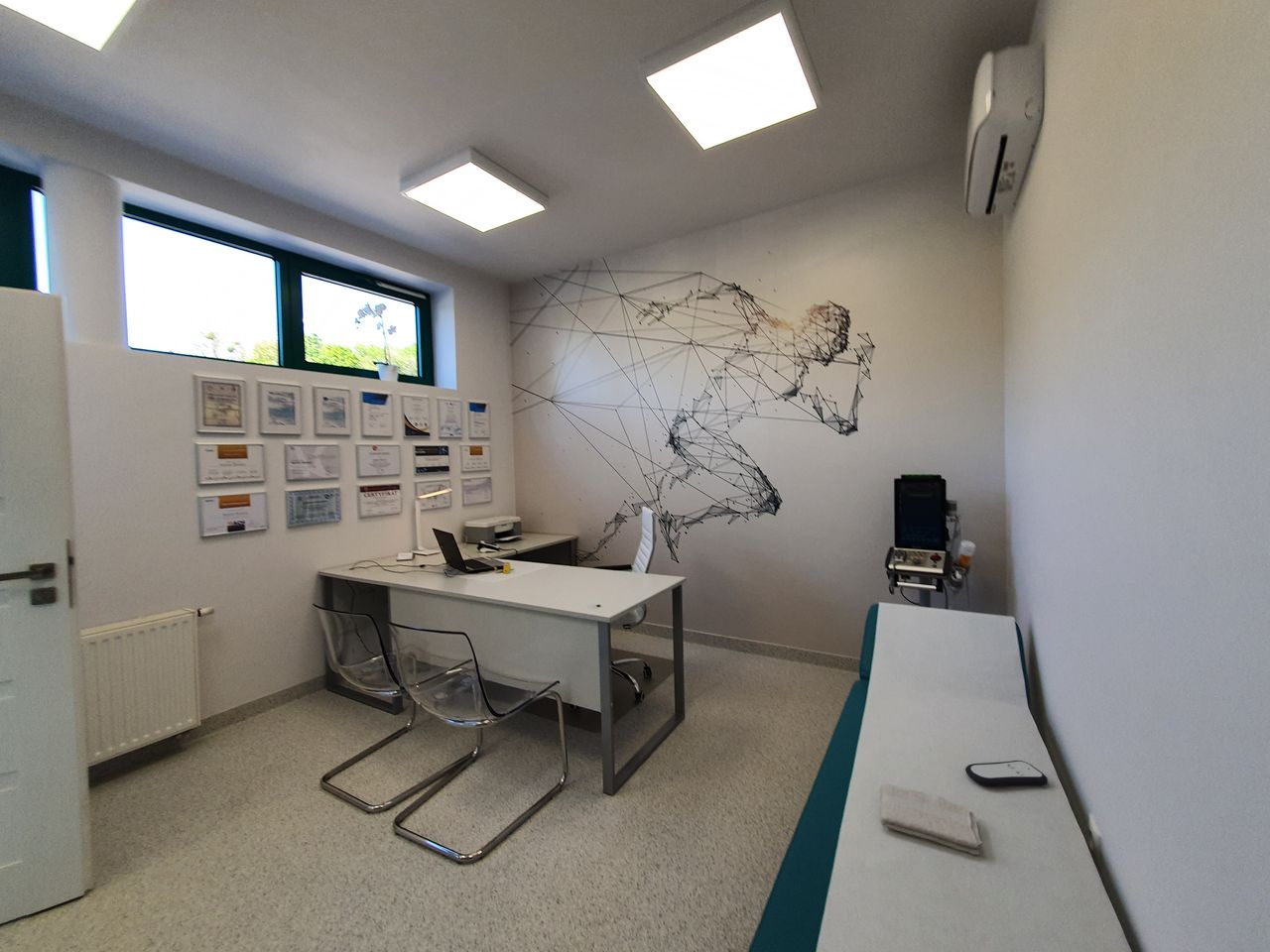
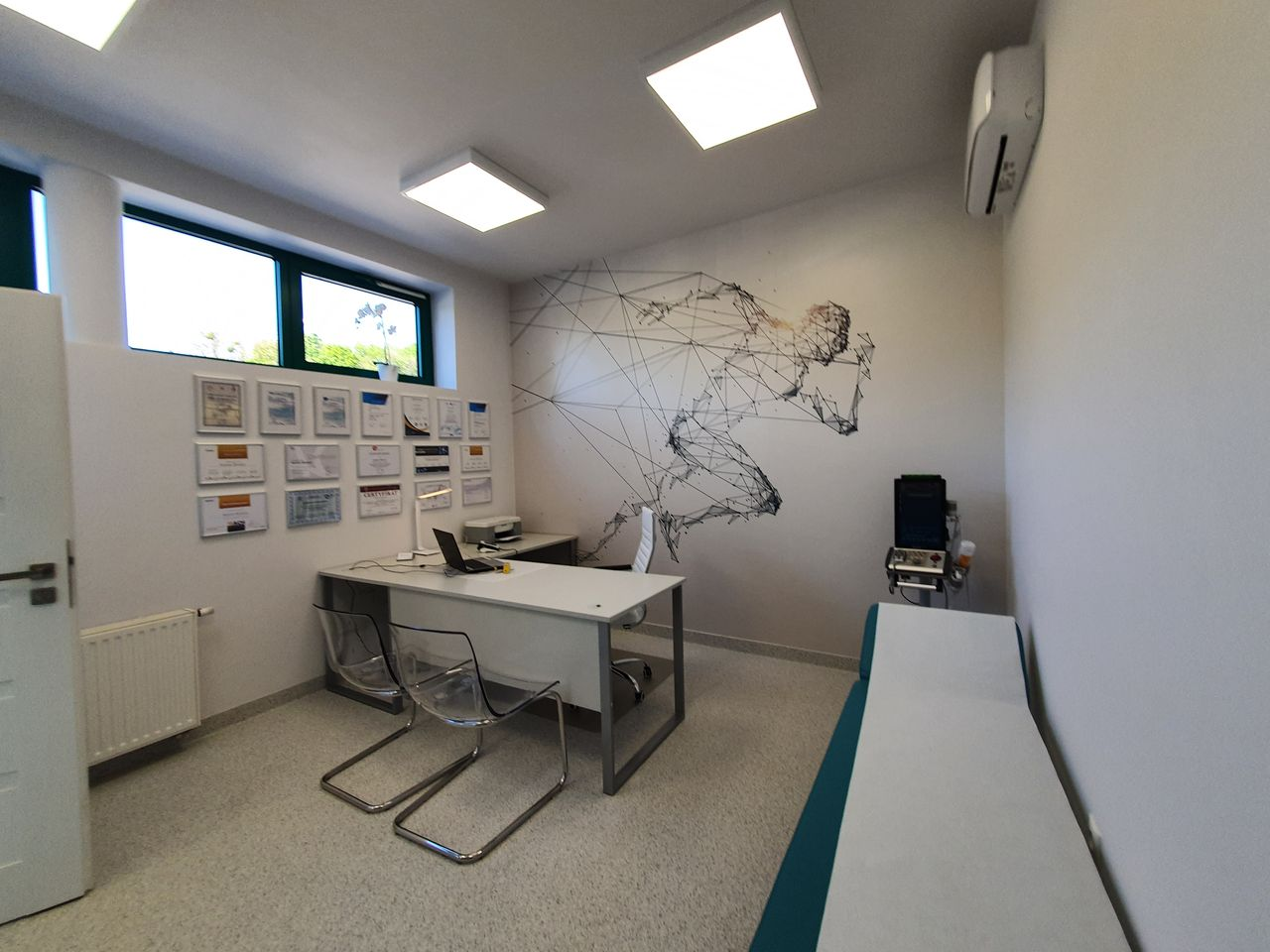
- washcloth [878,783,983,856]
- remote control [964,760,1049,788]
